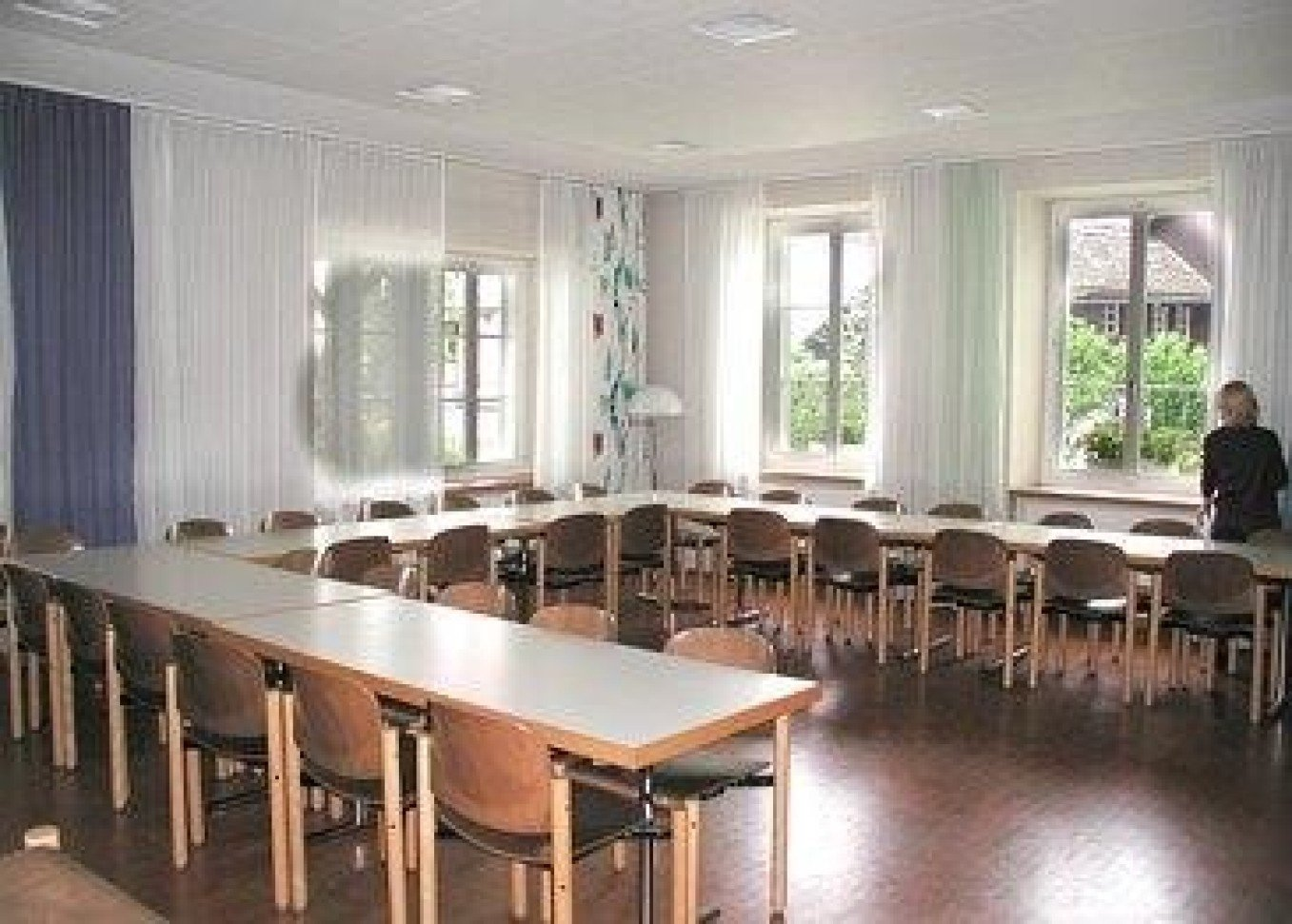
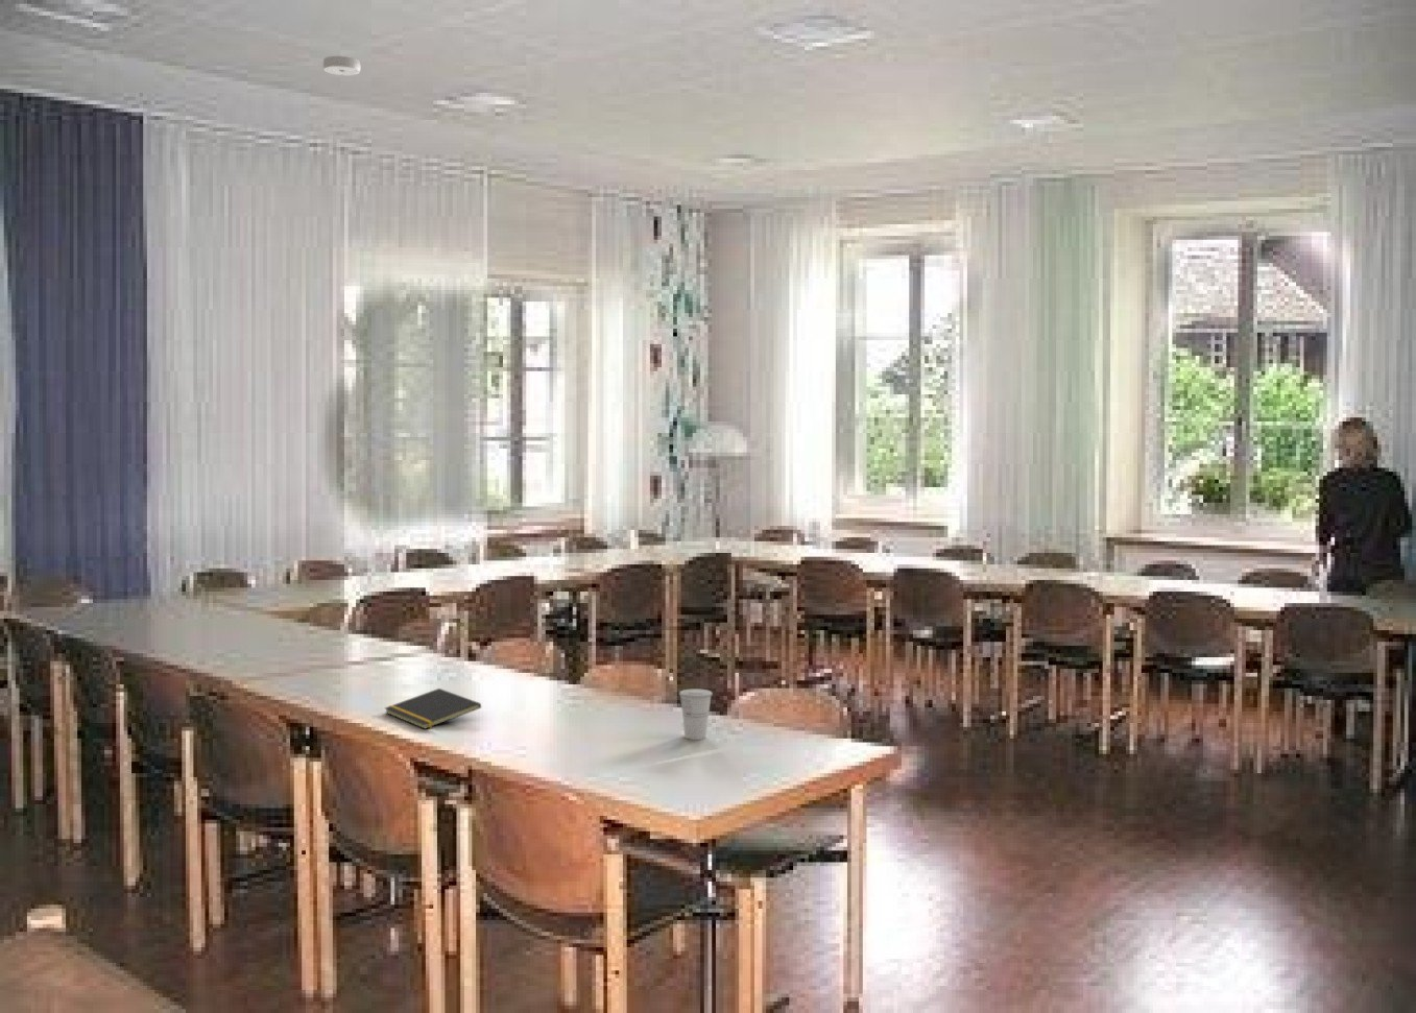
+ cup [678,687,713,741]
+ smoke detector [322,55,361,76]
+ notepad [384,687,482,730]
